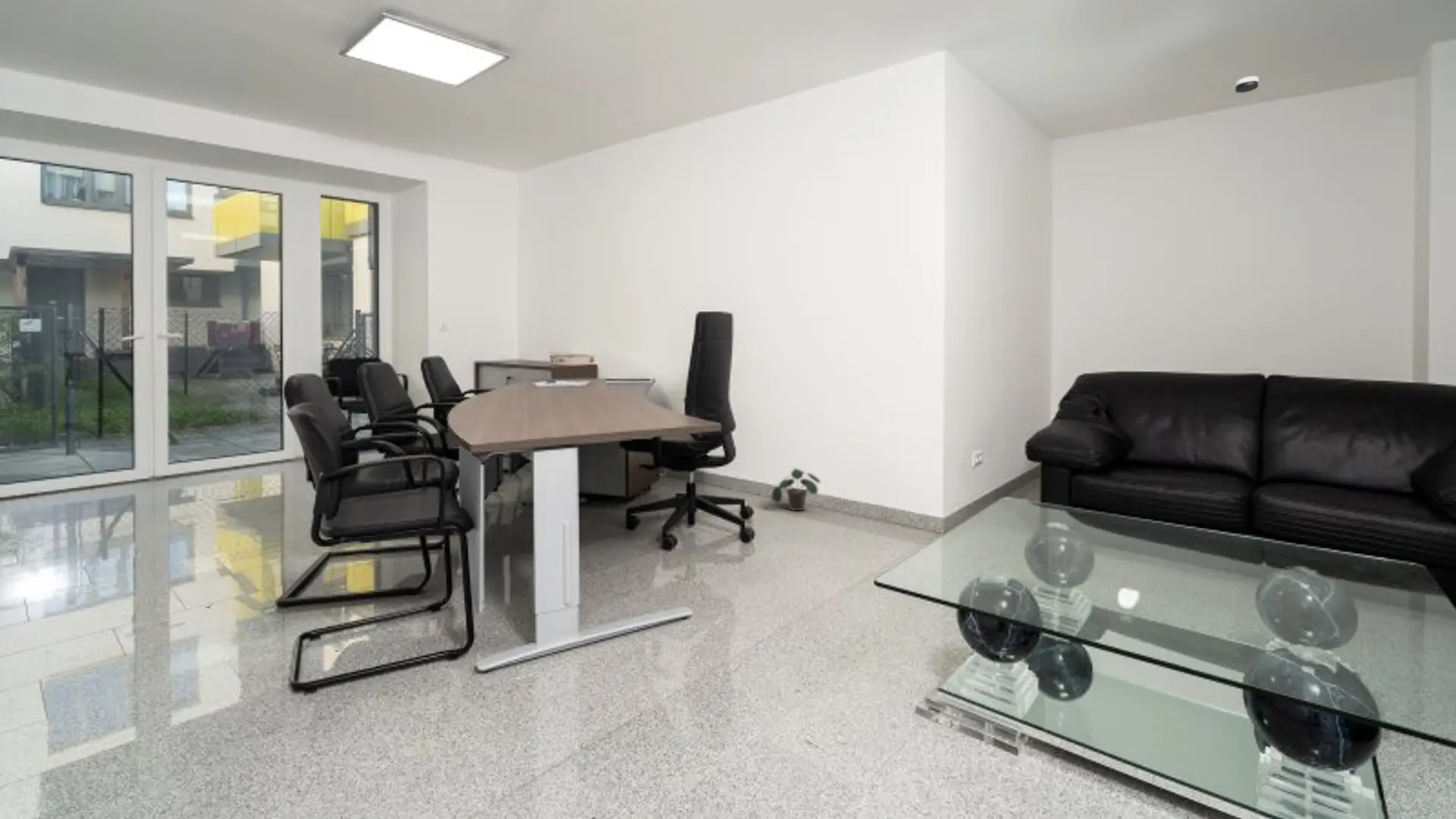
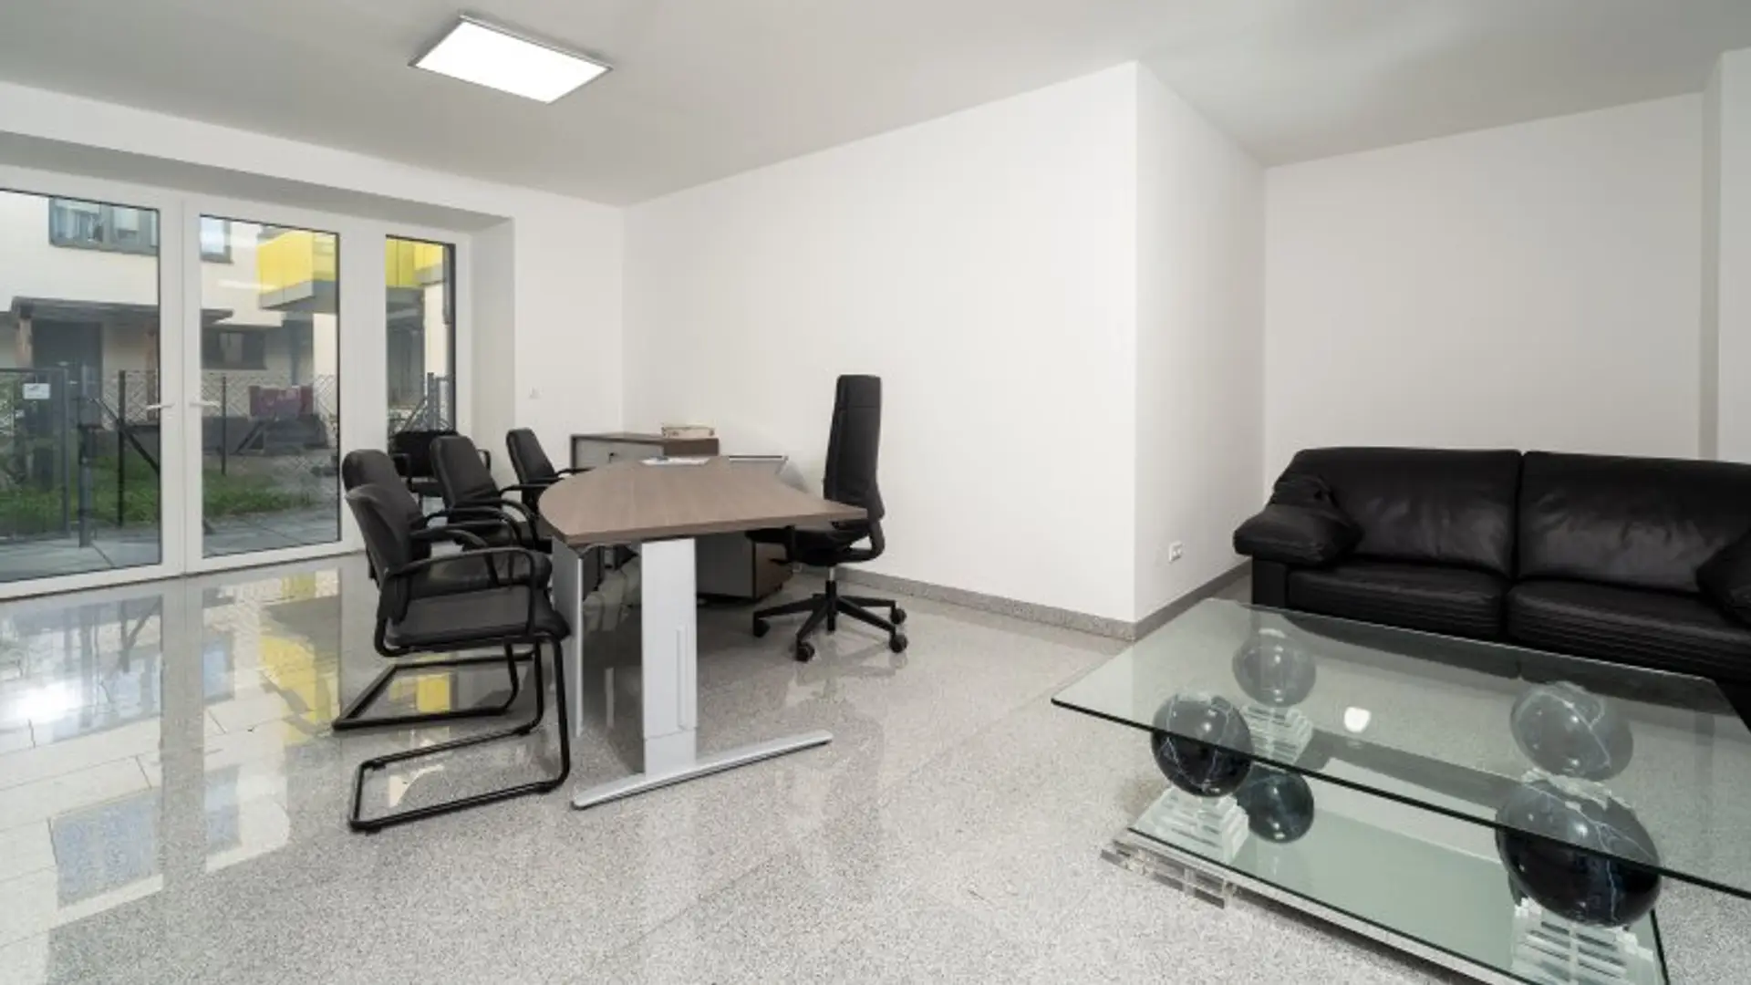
- potted plant [769,468,821,511]
- smoke detector [1235,75,1260,93]
